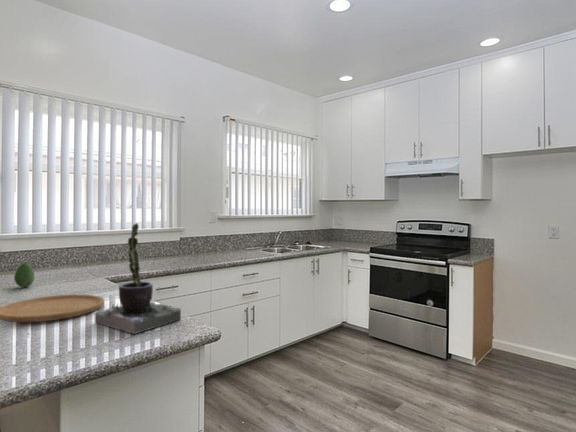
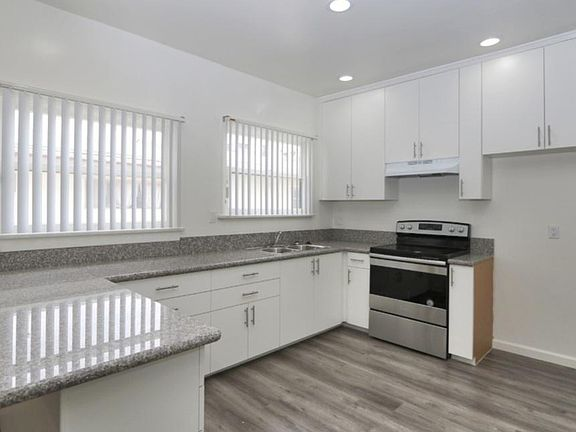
- potted plant [94,222,182,335]
- fruit [13,262,36,288]
- cutting board [0,294,105,323]
